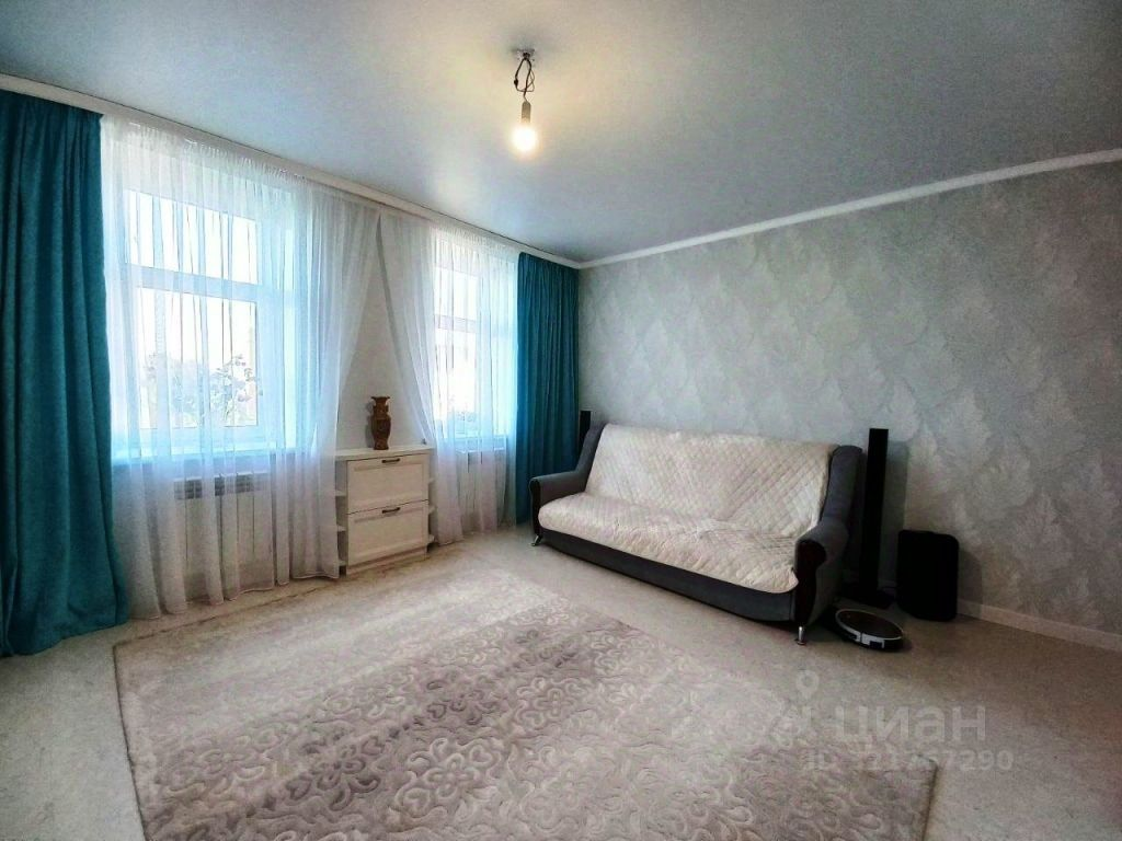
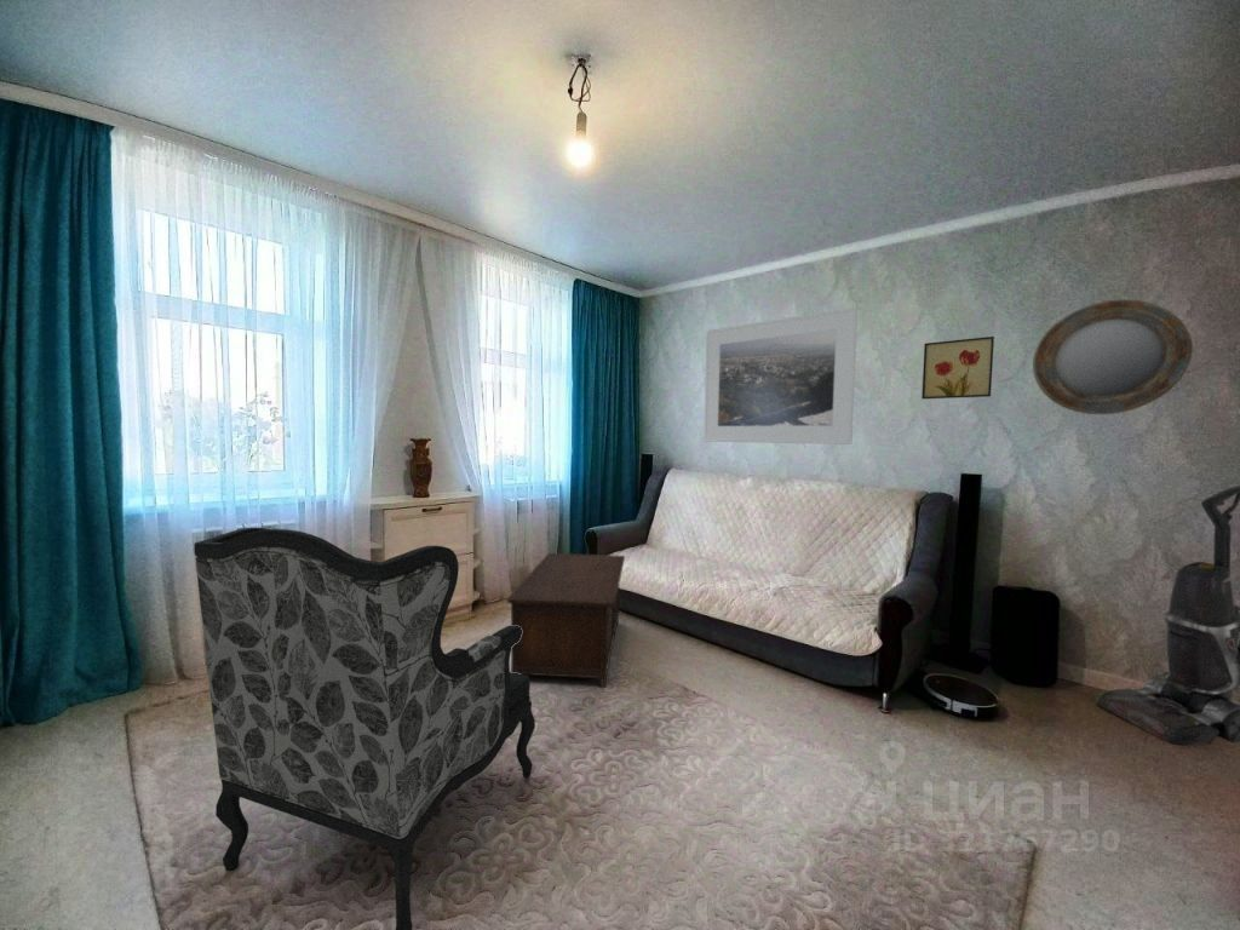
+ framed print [702,305,859,446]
+ vacuum cleaner [1095,484,1240,746]
+ armchair [193,527,536,930]
+ cabinet [506,552,626,689]
+ home mirror [1032,299,1194,415]
+ wall art [920,335,995,400]
